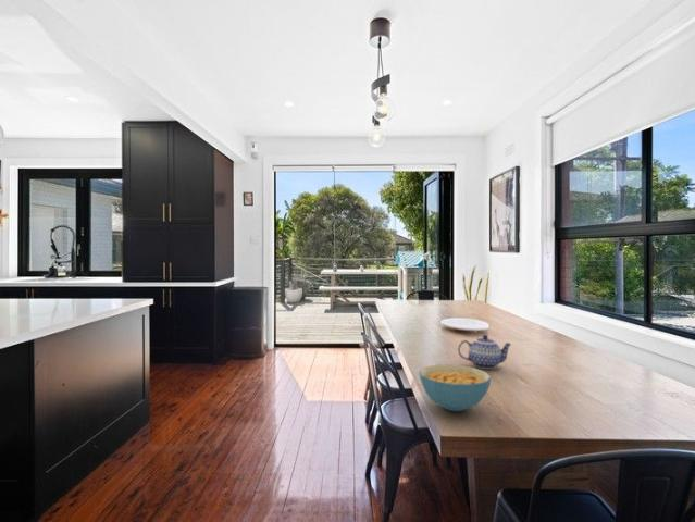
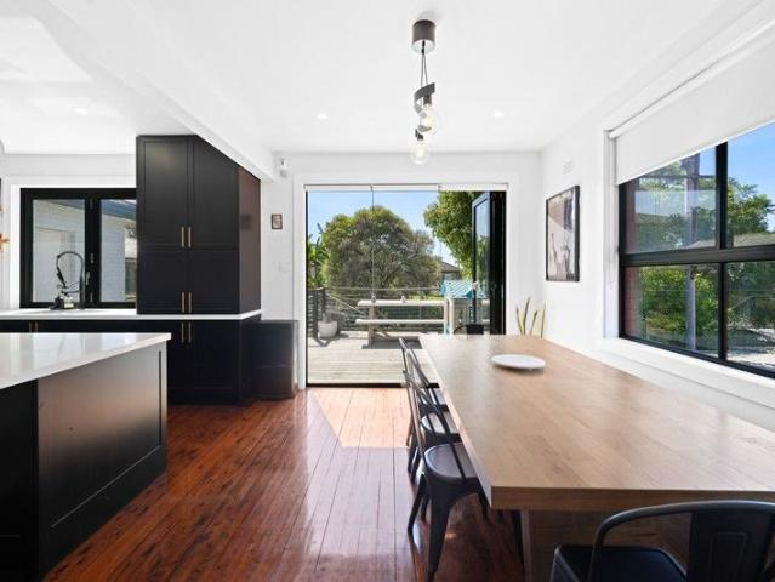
- teapot [457,334,512,370]
- cereal bowl [419,363,492,412]
